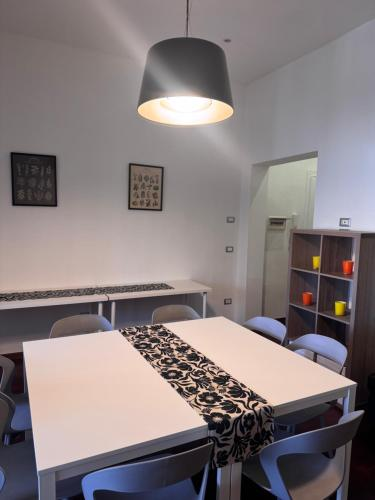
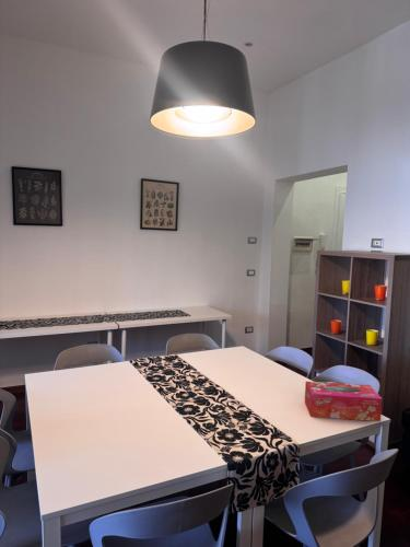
+ tissue box [304,381,383,422]
